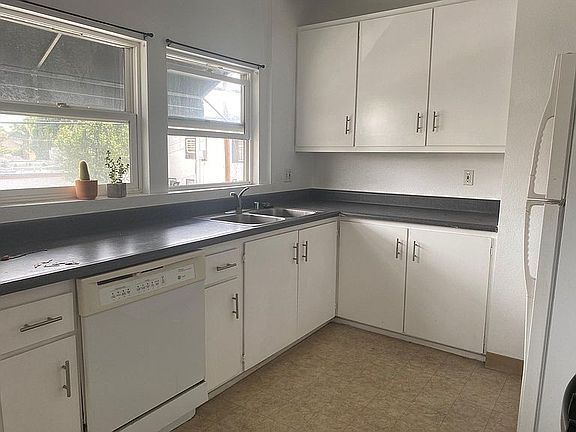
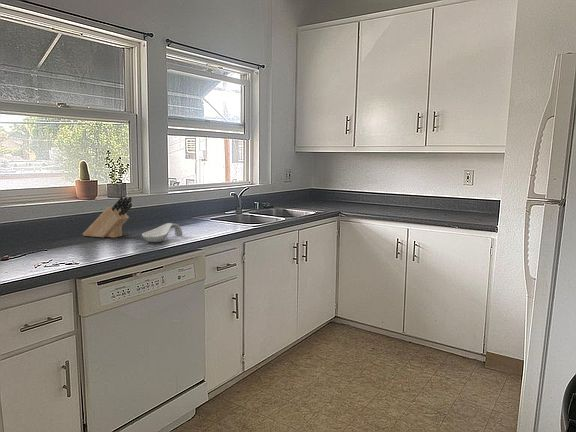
+ spoon rest [141,222,184,243]
+ knife block [82,196,133,239]
